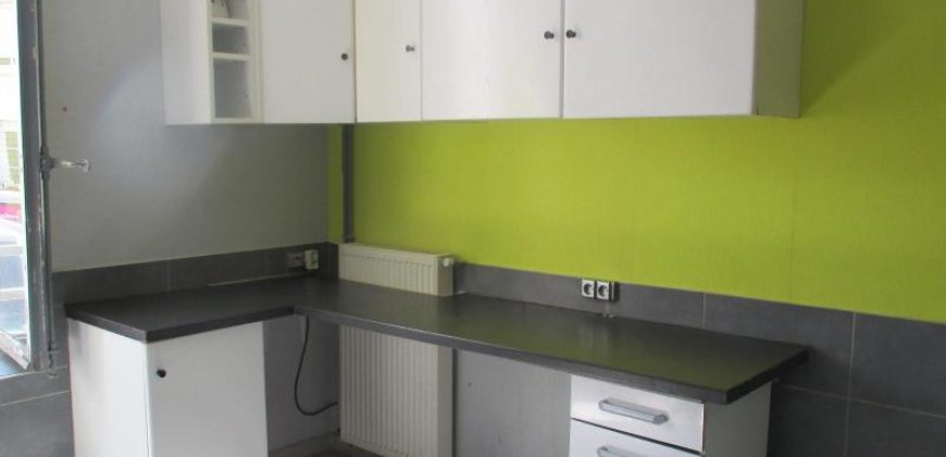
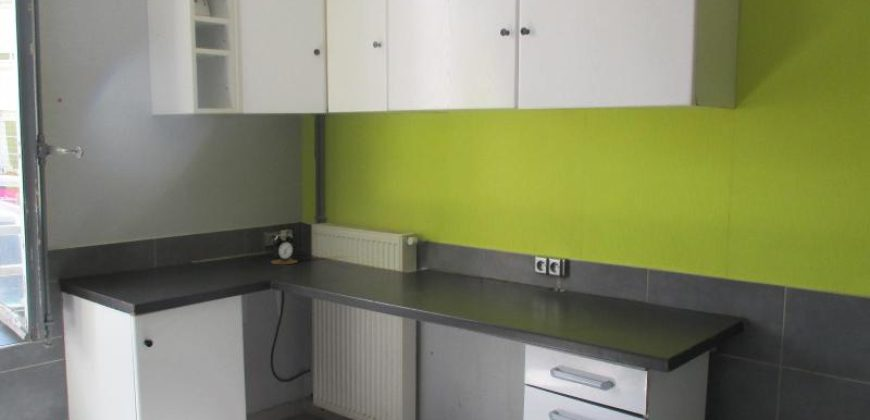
+ alarm clock [270,233,299,265]
